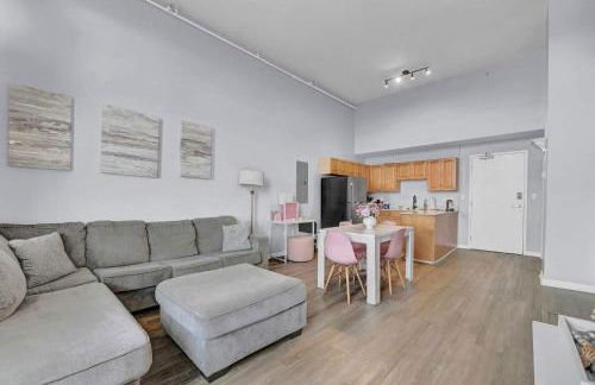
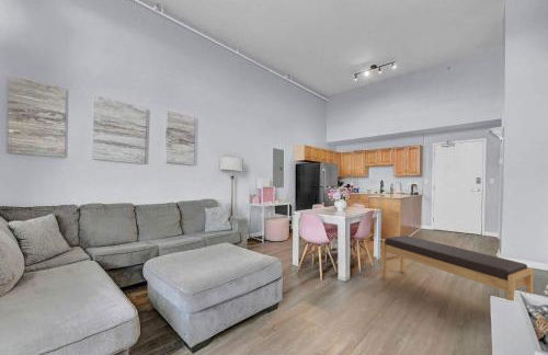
+ bench [380,234,534,301]
